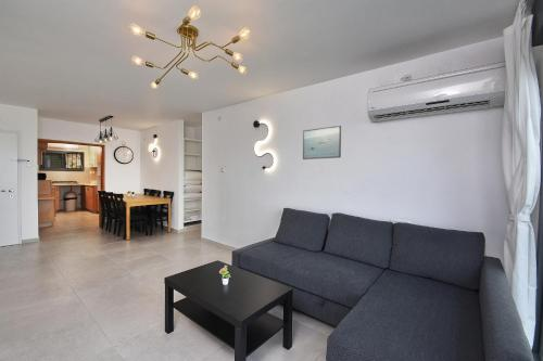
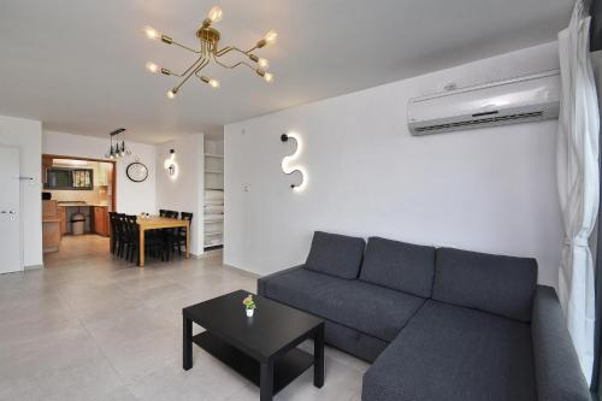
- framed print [302,125,342,160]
